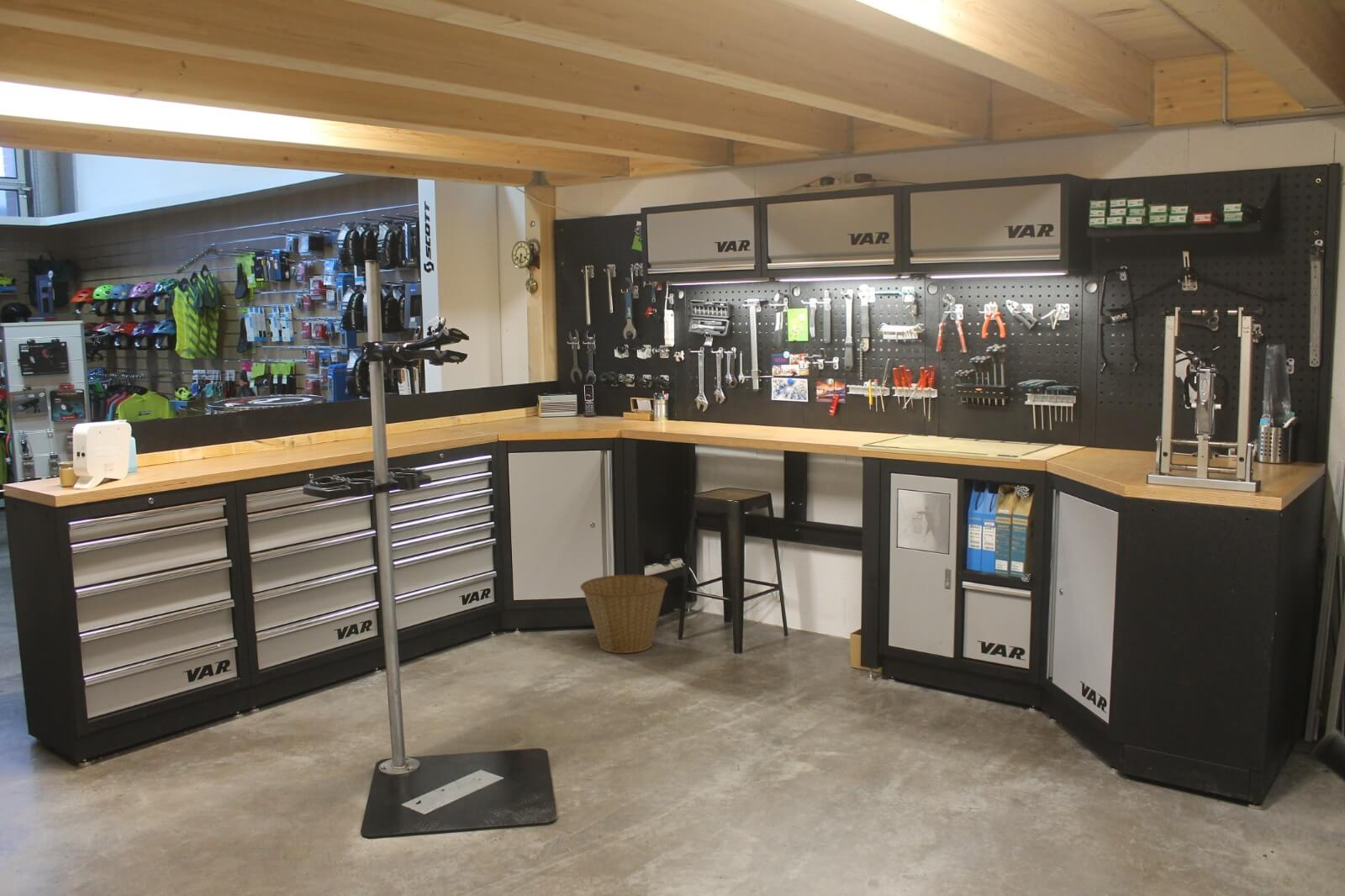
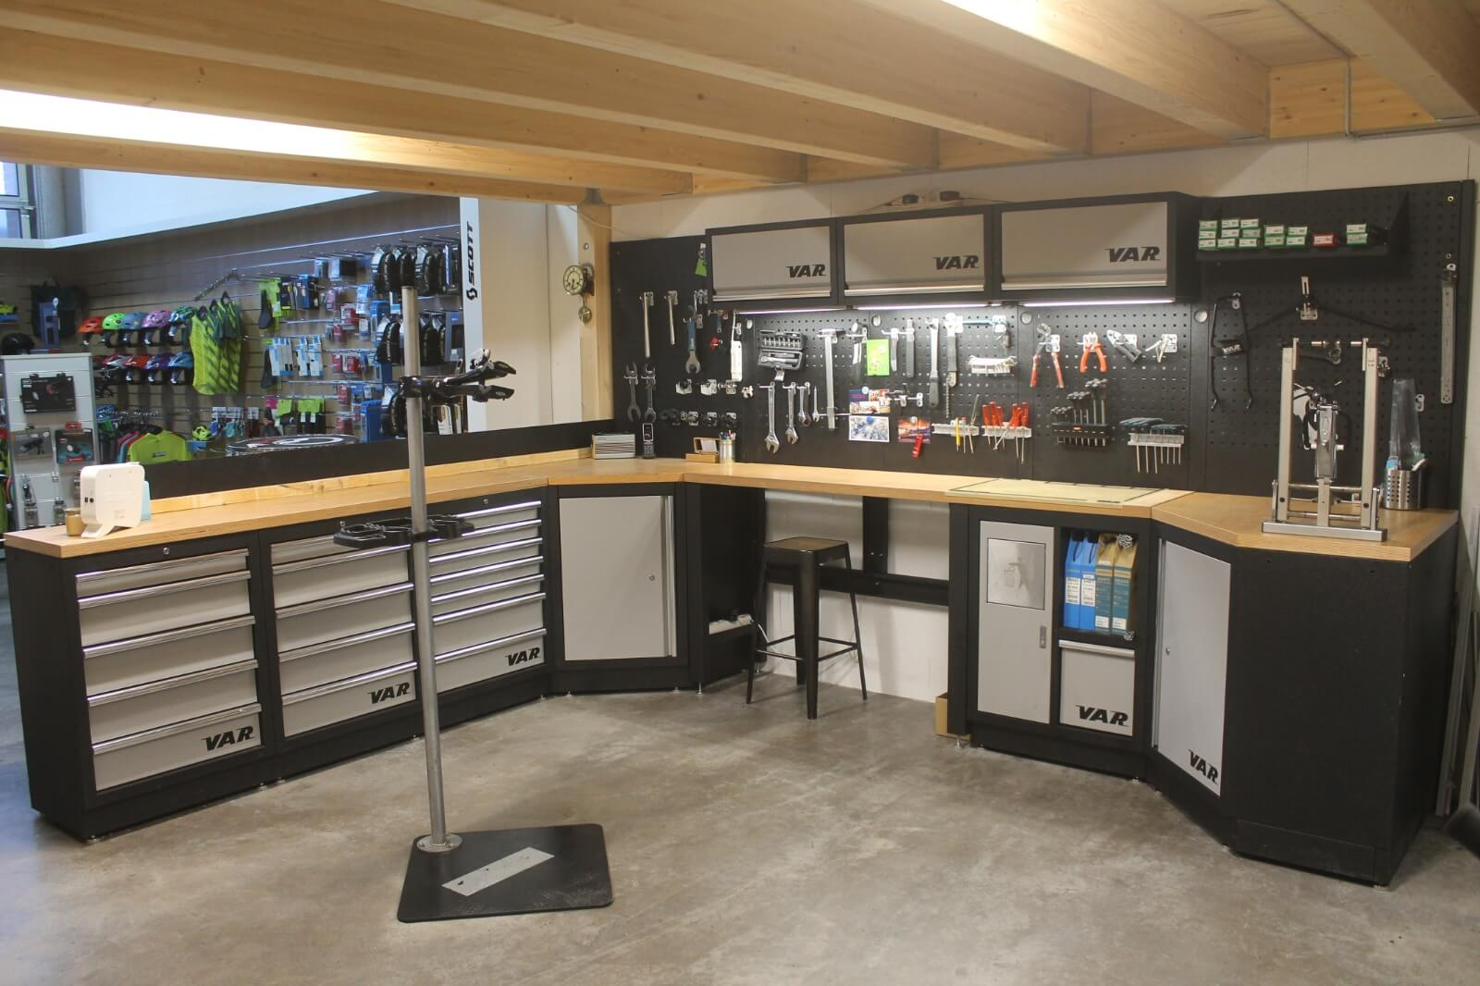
- basket [579,574,668,654]
